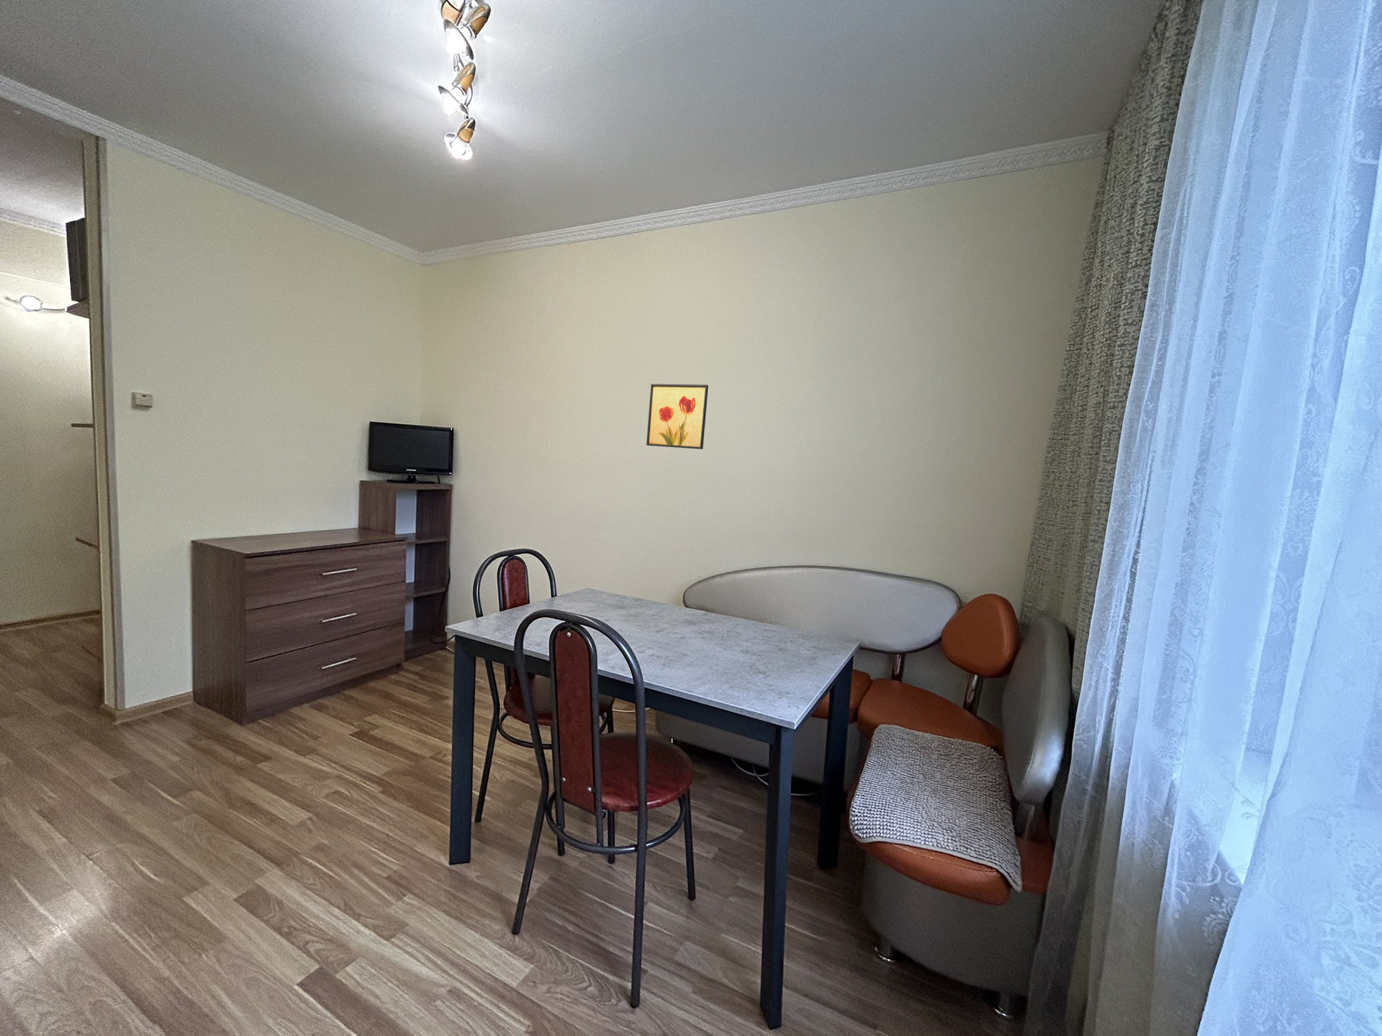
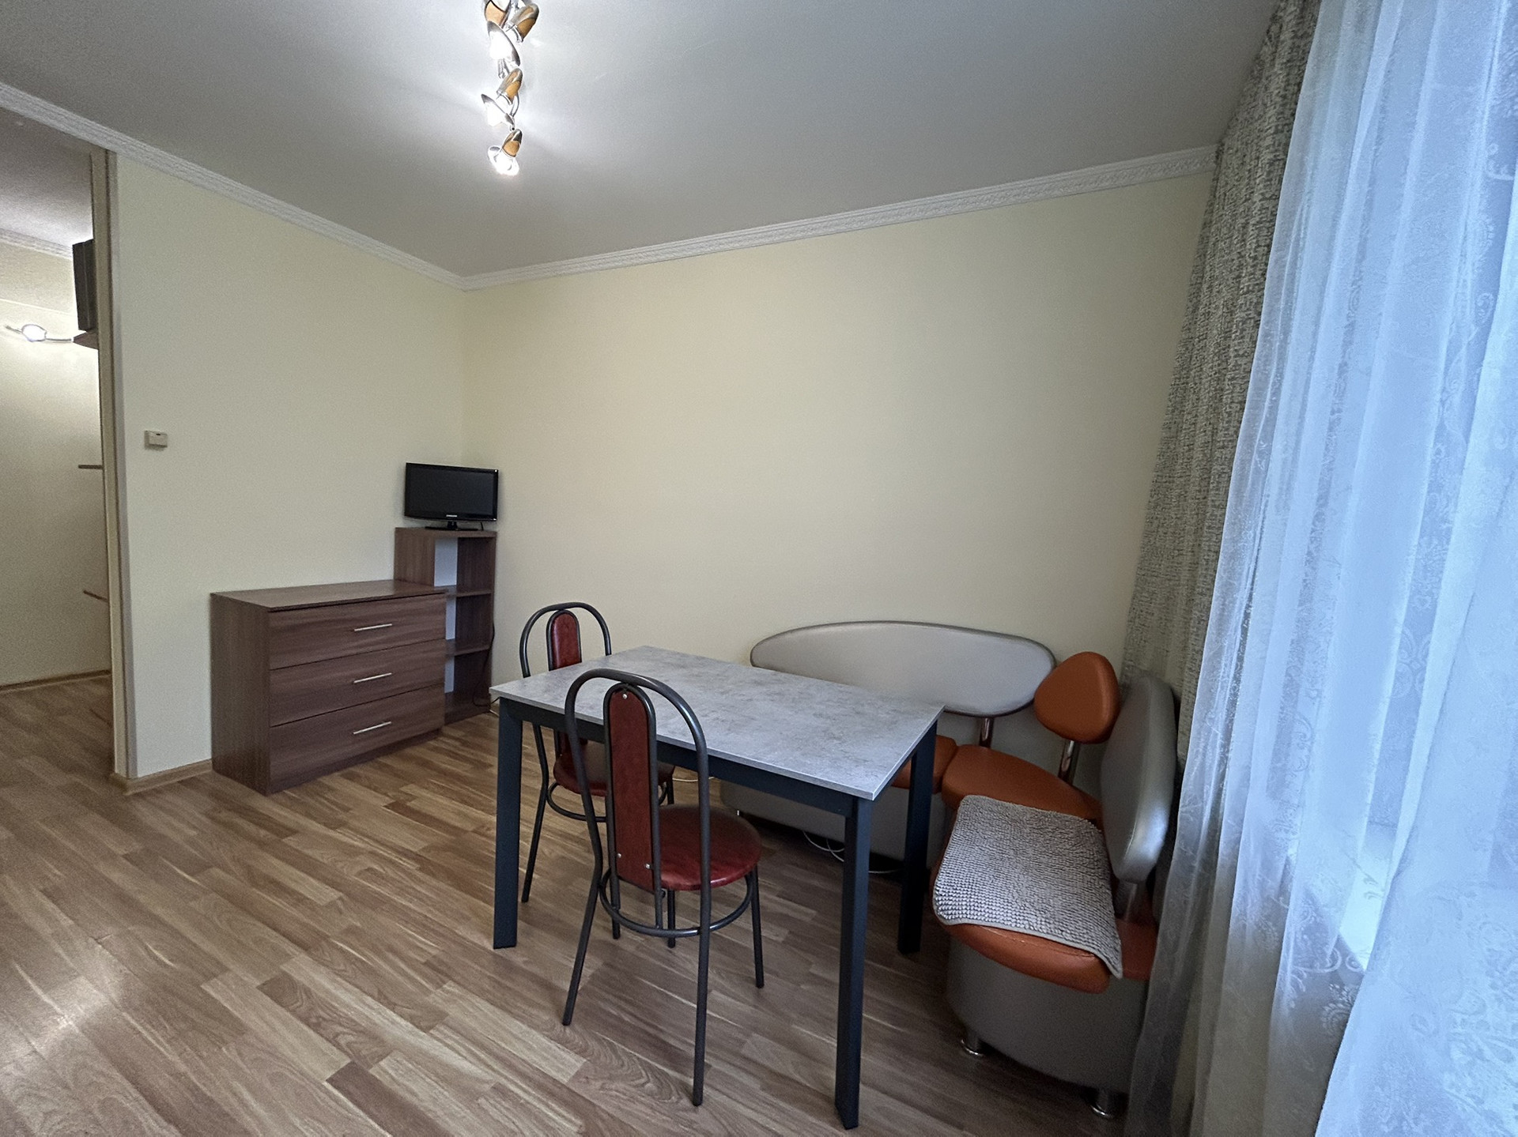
- wall art [645,383,709,449]
